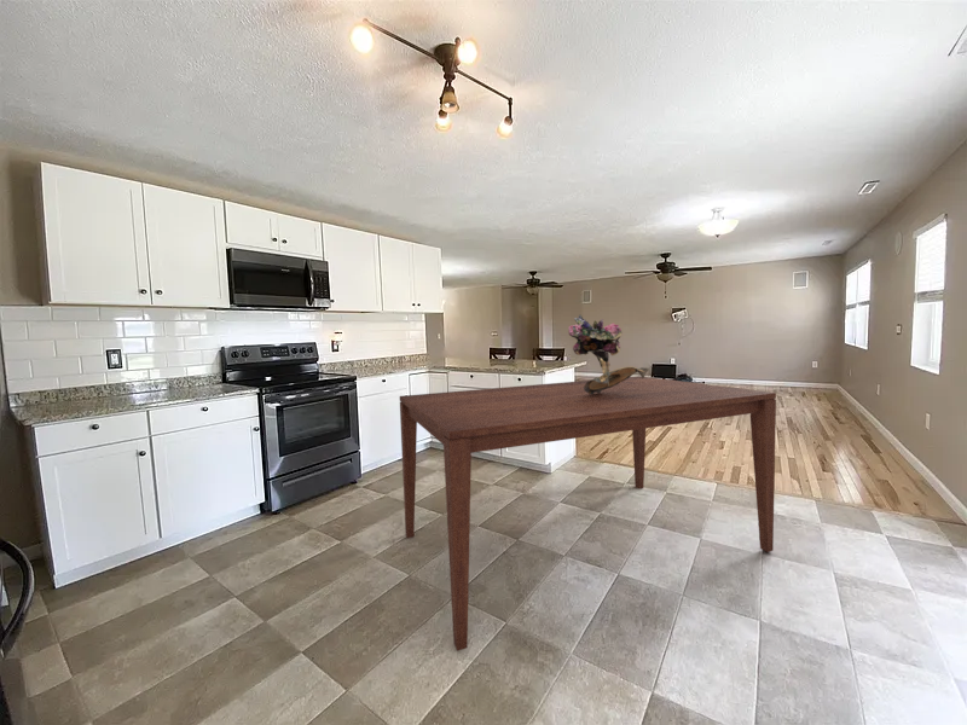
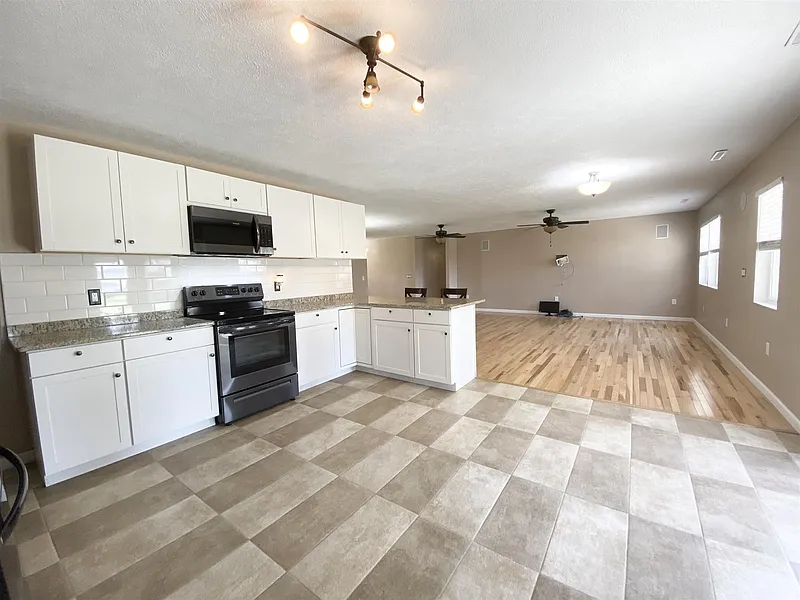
- bouquet [567,314,650,394]
- dining table [399,375,777,652]
